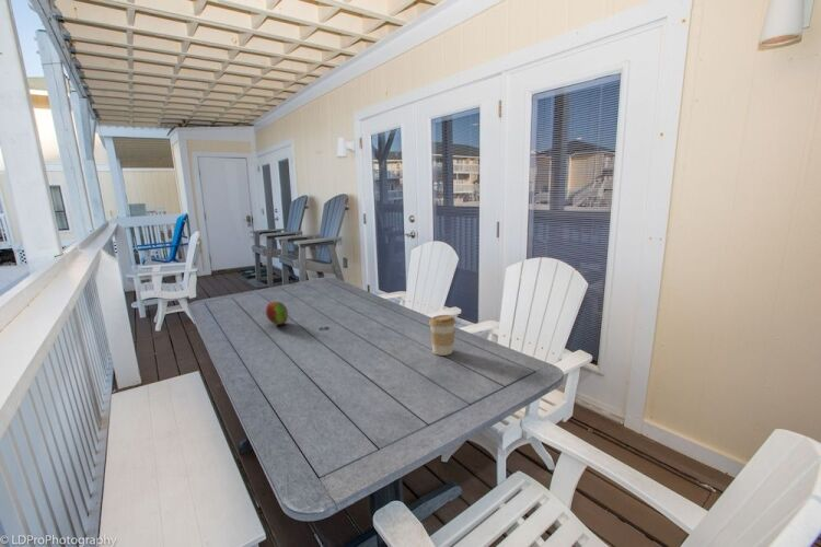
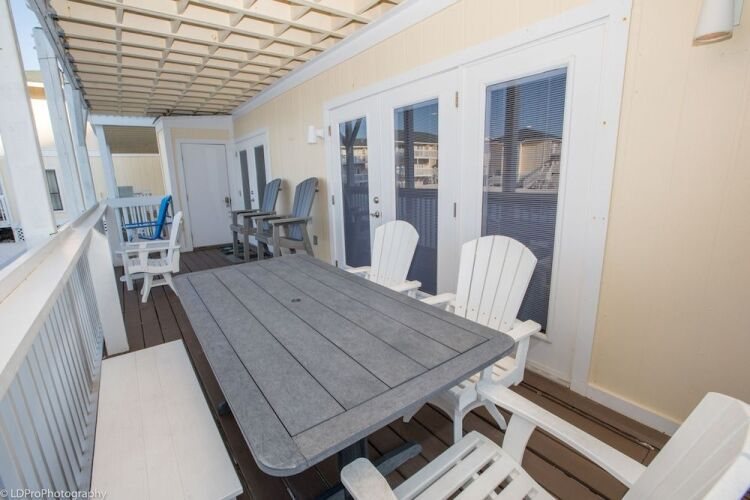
- coffee cup [428,314,458,357]
- fruit [265,300,289,326]
